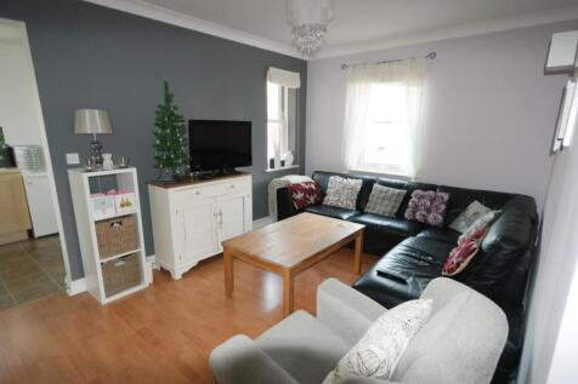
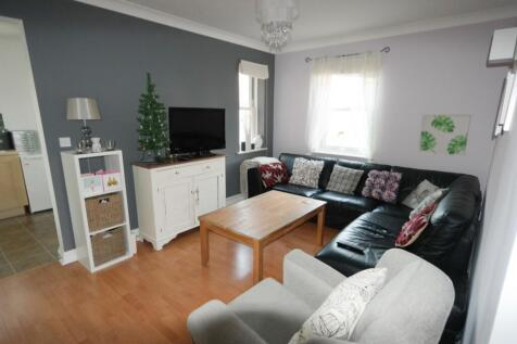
+ wall art [416,113,475,158]
